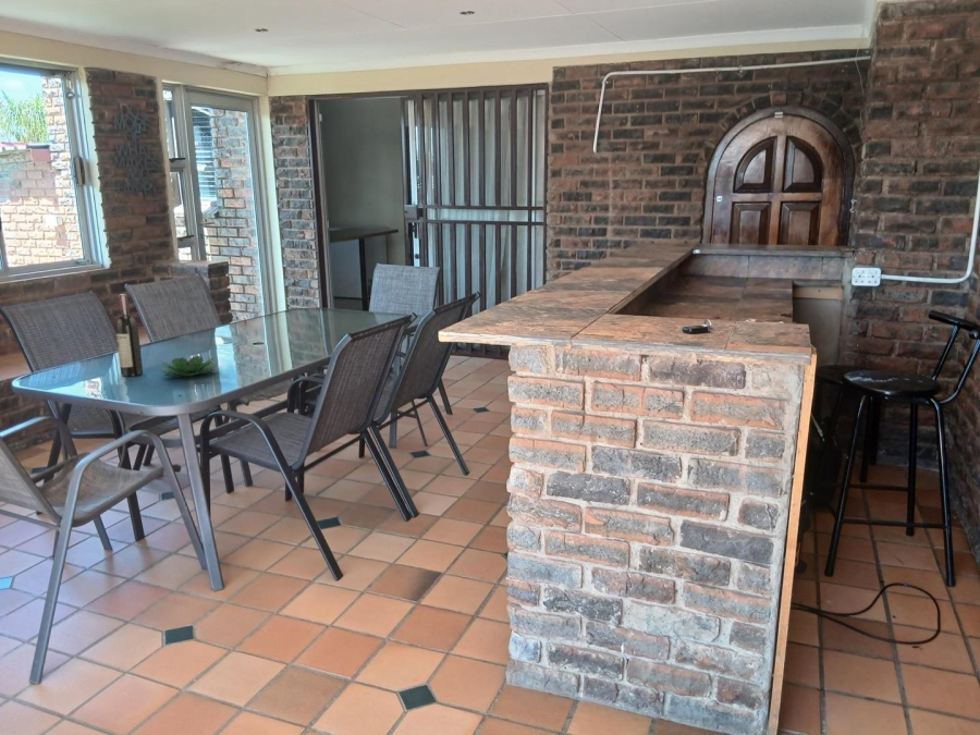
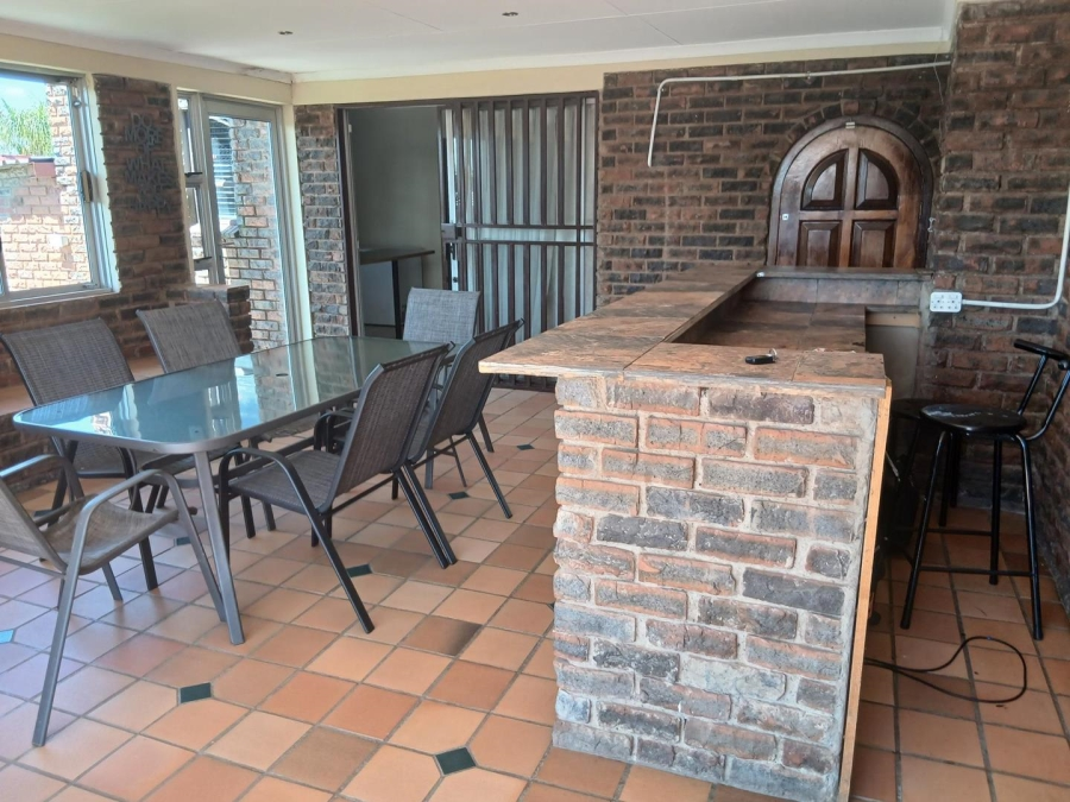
- succulent plant [160,355,218,378]
- wine bottle [114,293,144,378]
